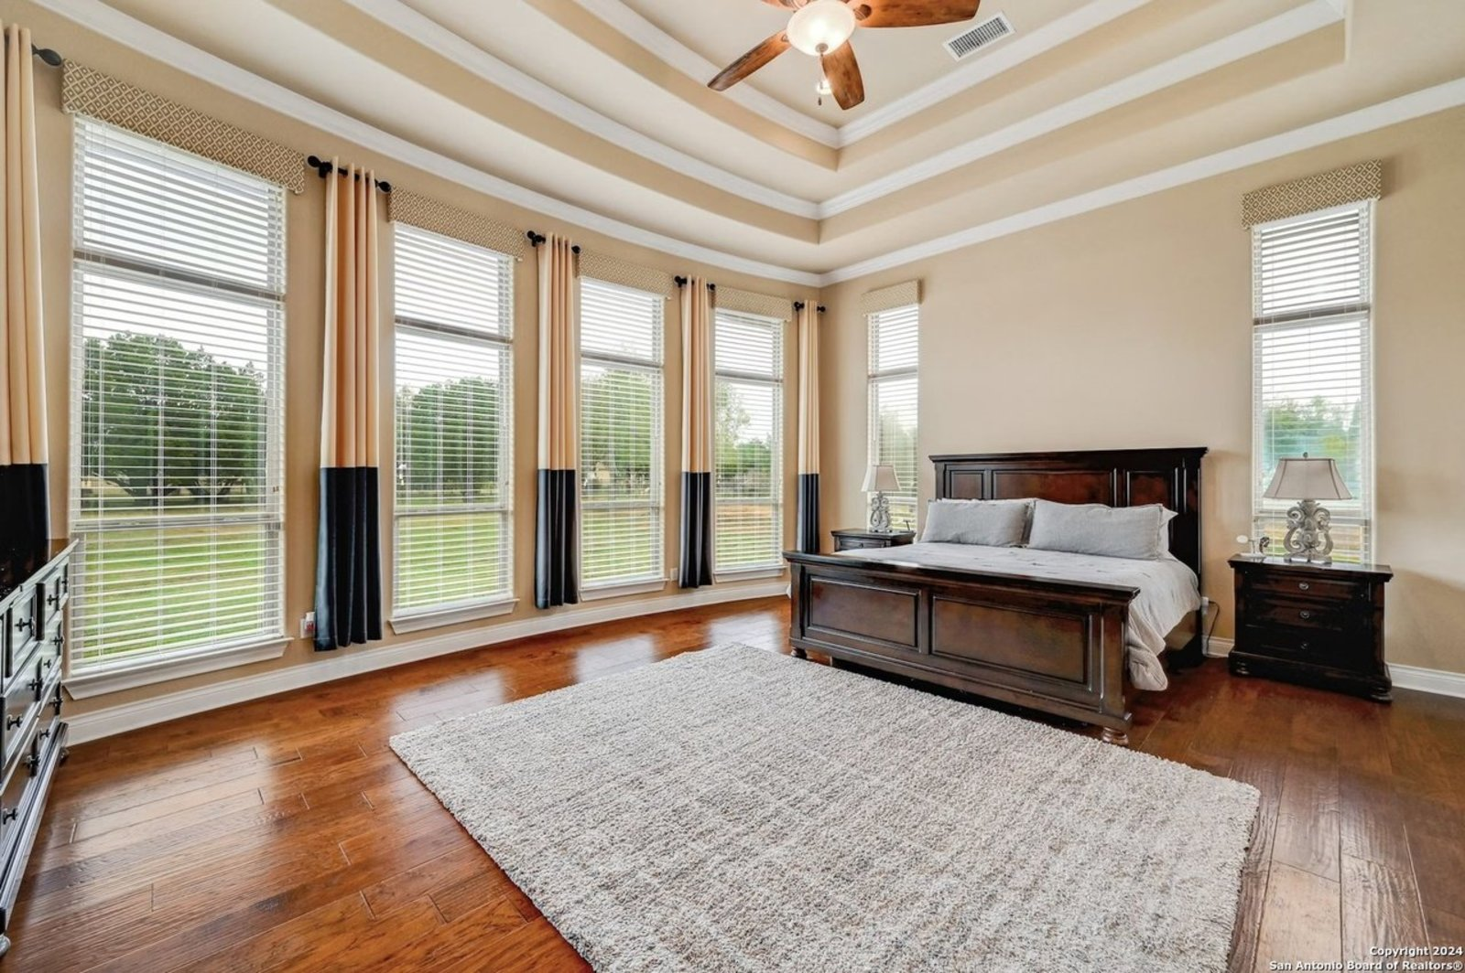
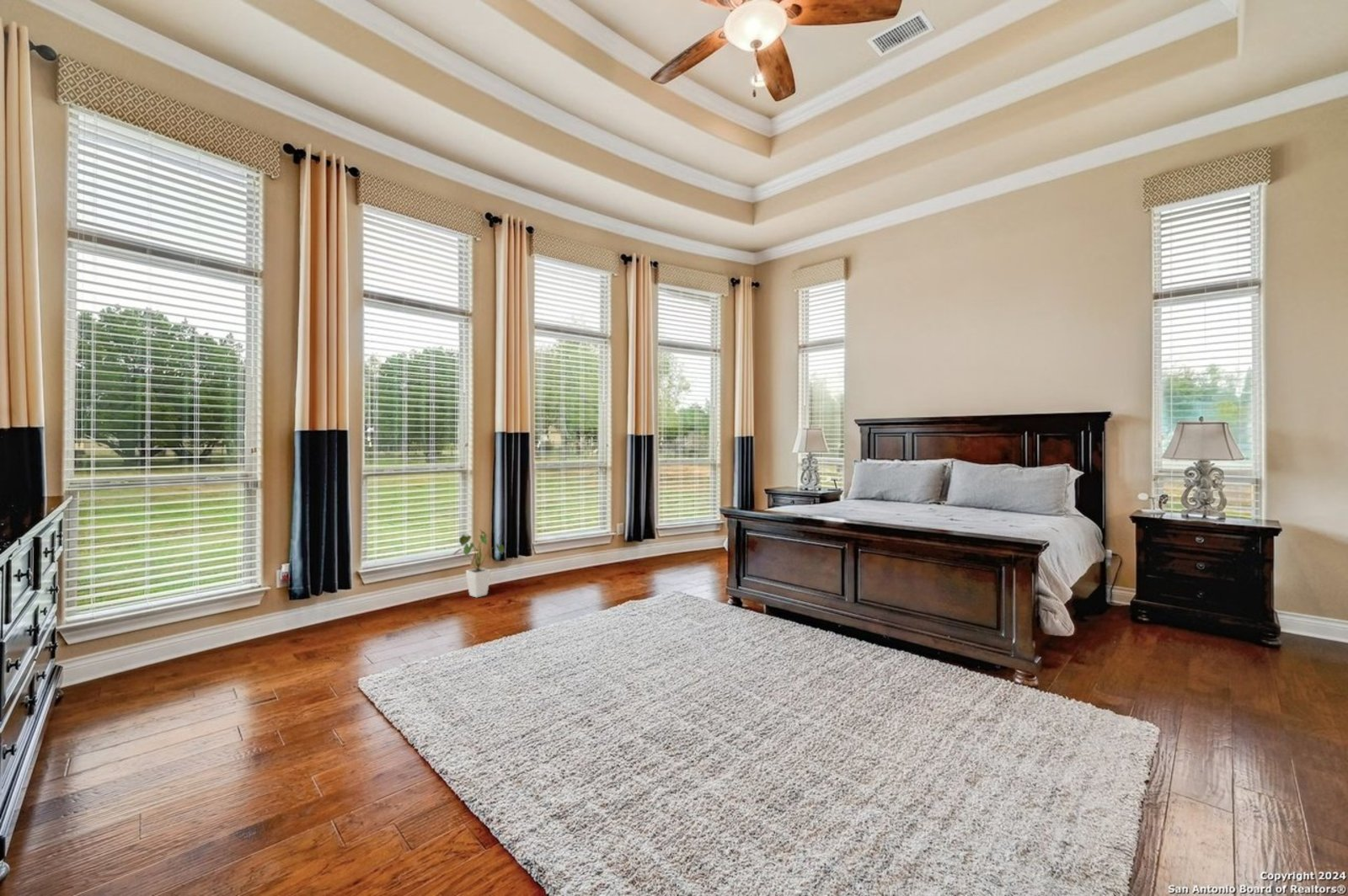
+ house plant [453,528,505,599]
